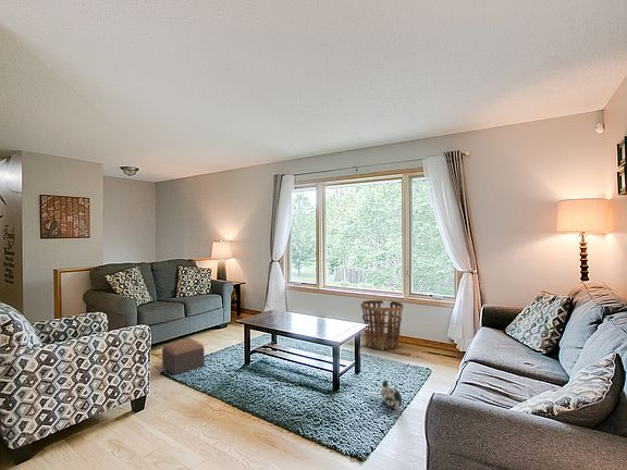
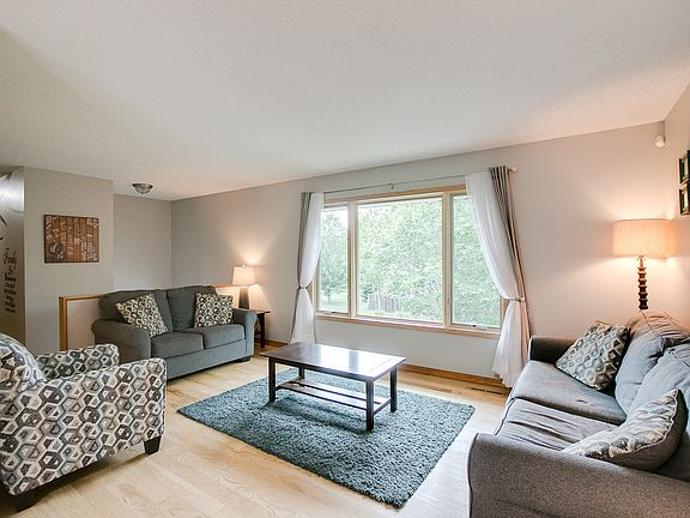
- footstool [161,338,206,375]
- basket [359,299,404,351]
- plush toy [380,379,403,410]
